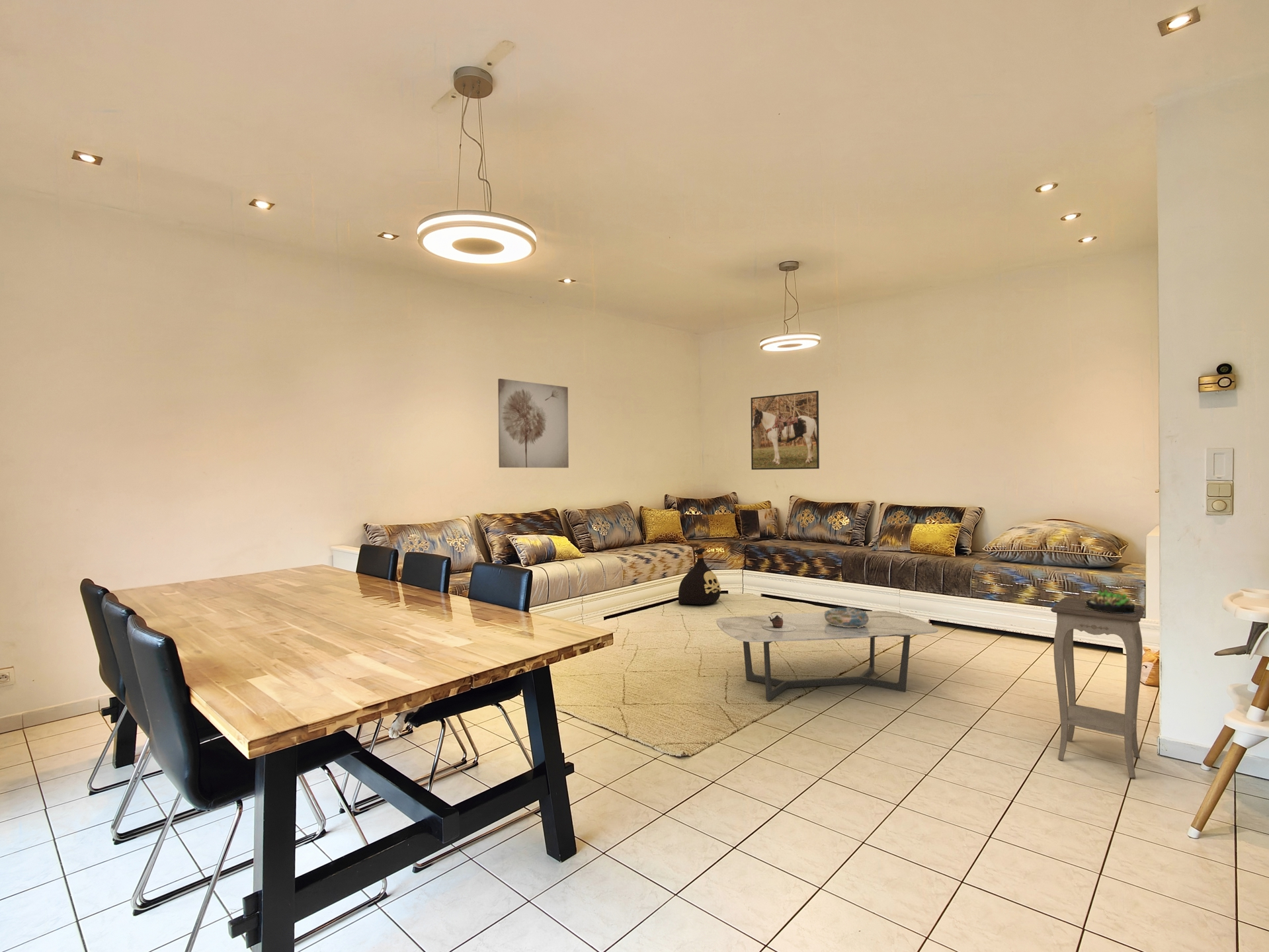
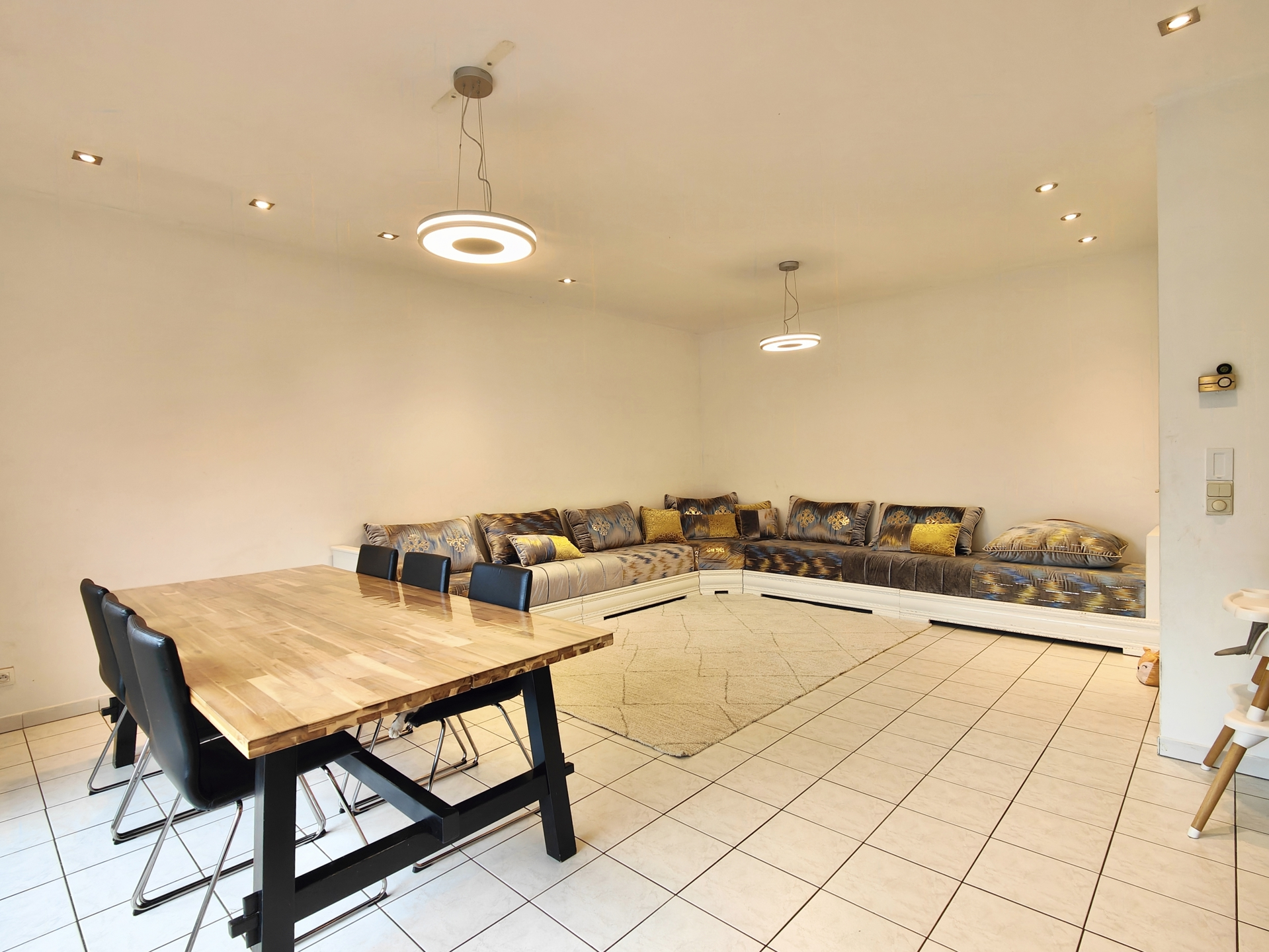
- accent table [1050,597,1145,779]
- coffee table [716,610,939,701]
- decorative bowl [824,607,870,628]
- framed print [750,390,820,470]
- teapot [762,612,796,631]
- bag [678,548,721,606]
- wall art [497,378,569,469]
- succulent plant [1085,589,1136,614]
